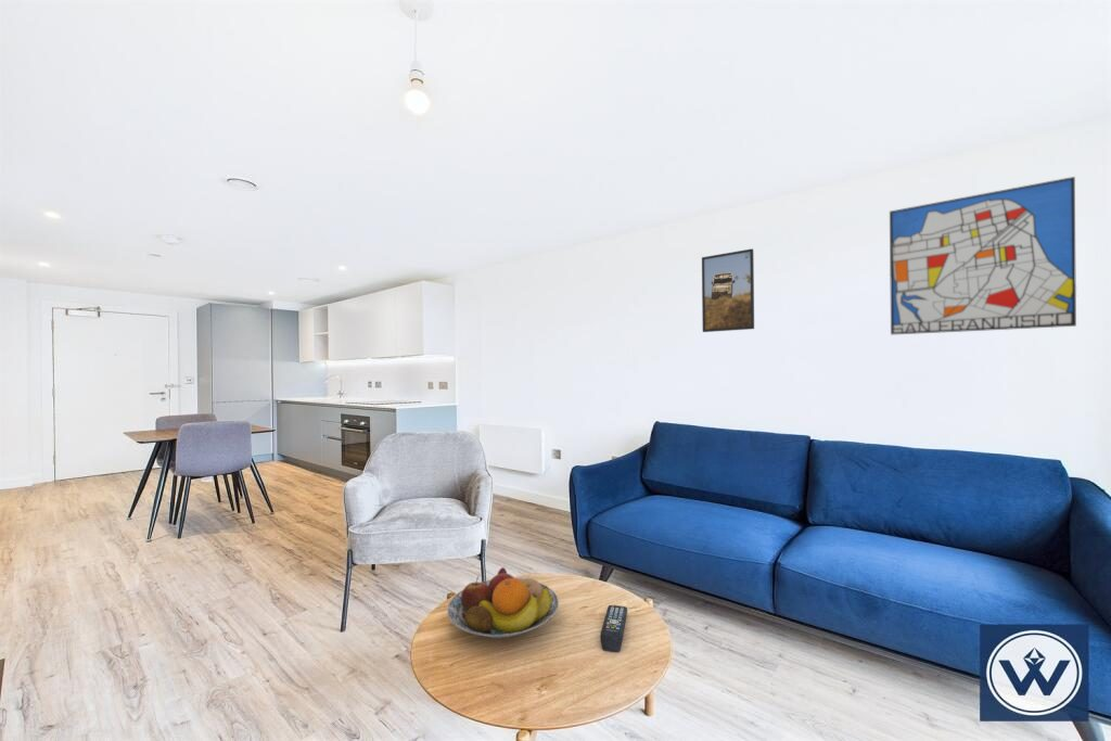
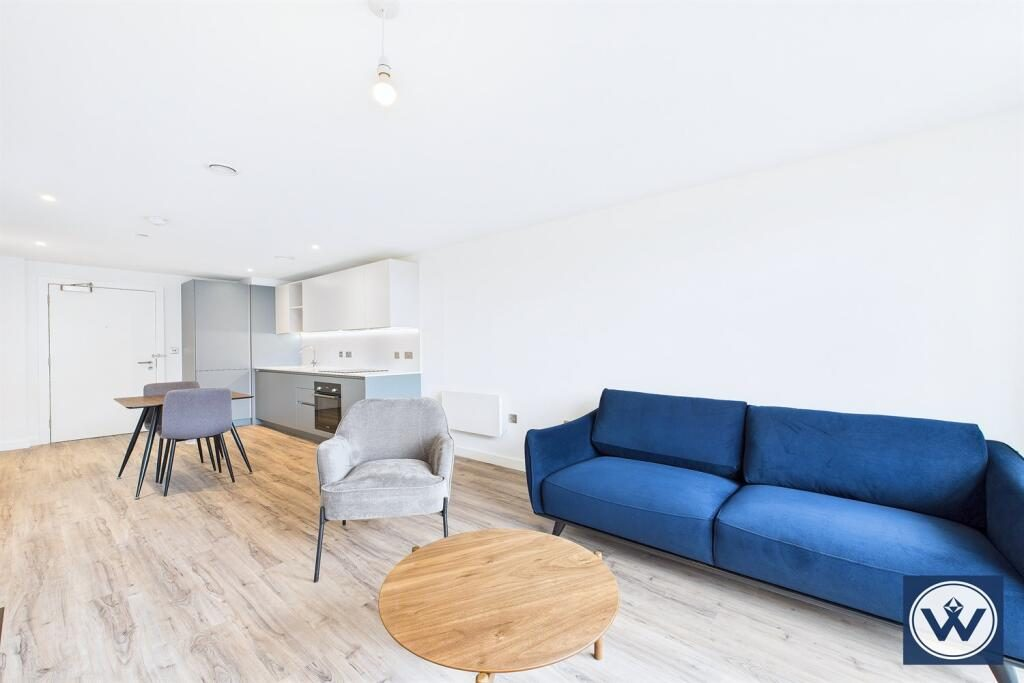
- remote control [599,604,628,653]
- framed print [701,247,755,333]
- wall art [889,176,1077,336]
- fruit bowl [446,566,560,639]
